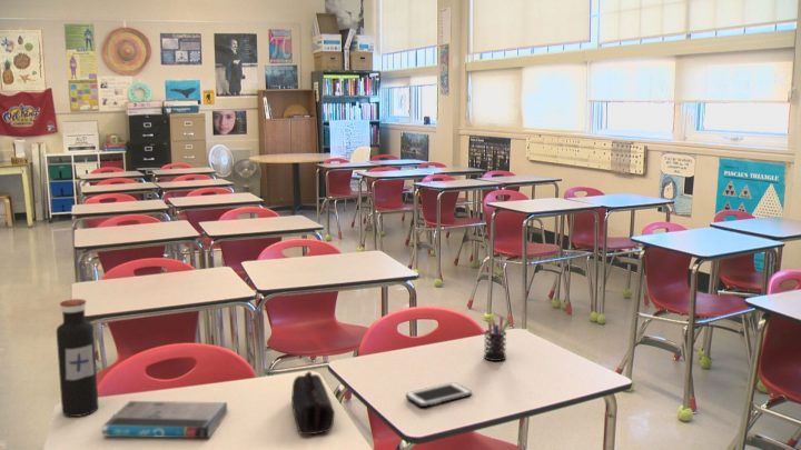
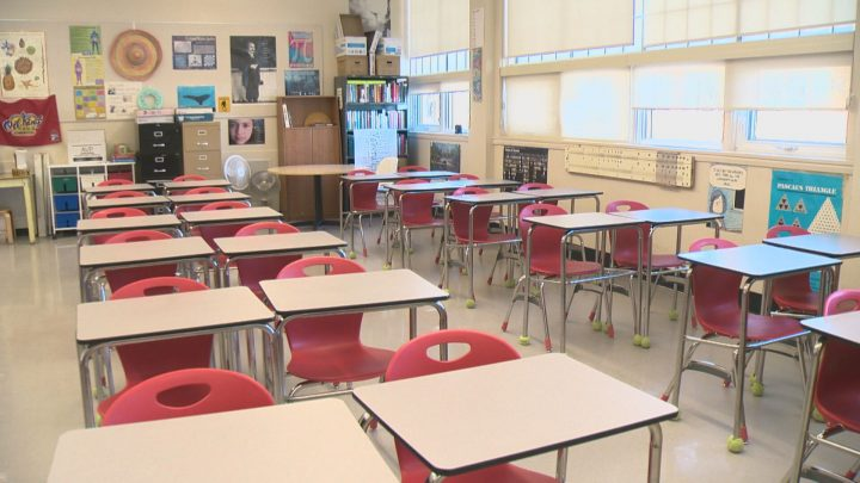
- pencil case [290,370,336,436]
- book [100,400,228,439]
- pen holder [483,313,512,362]
- cell phone [405,381,473,408]
- water bottle [56,298,100,418]
